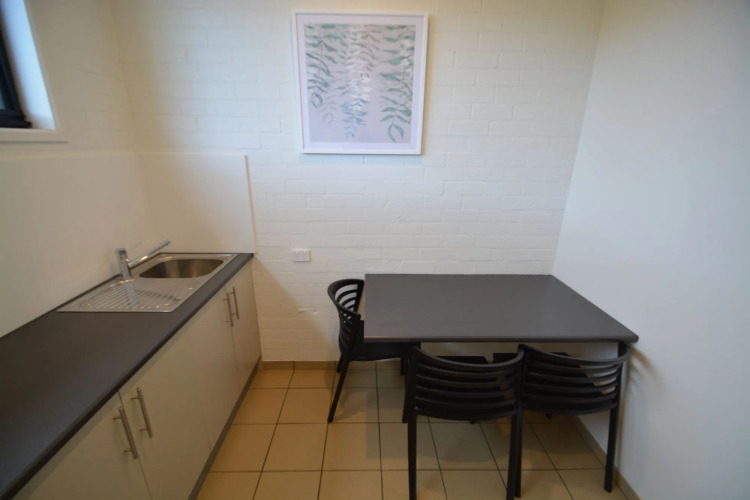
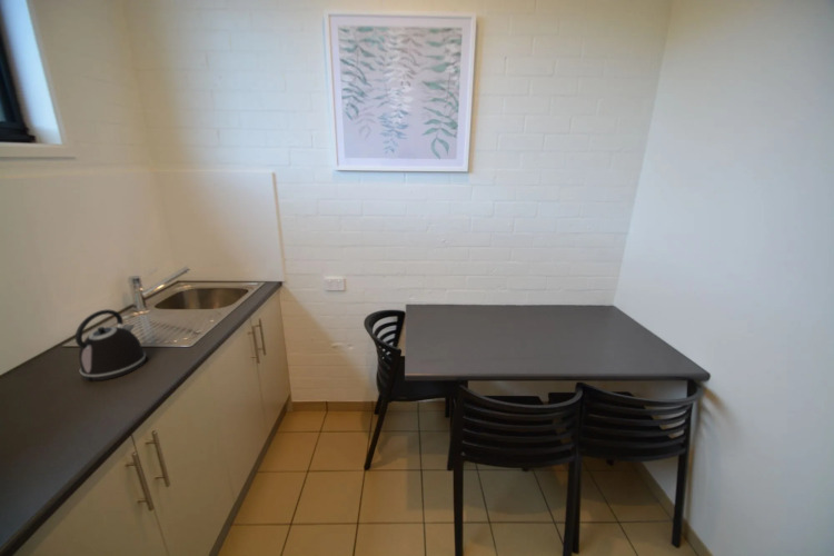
+ kettle [75,308,147,381]
